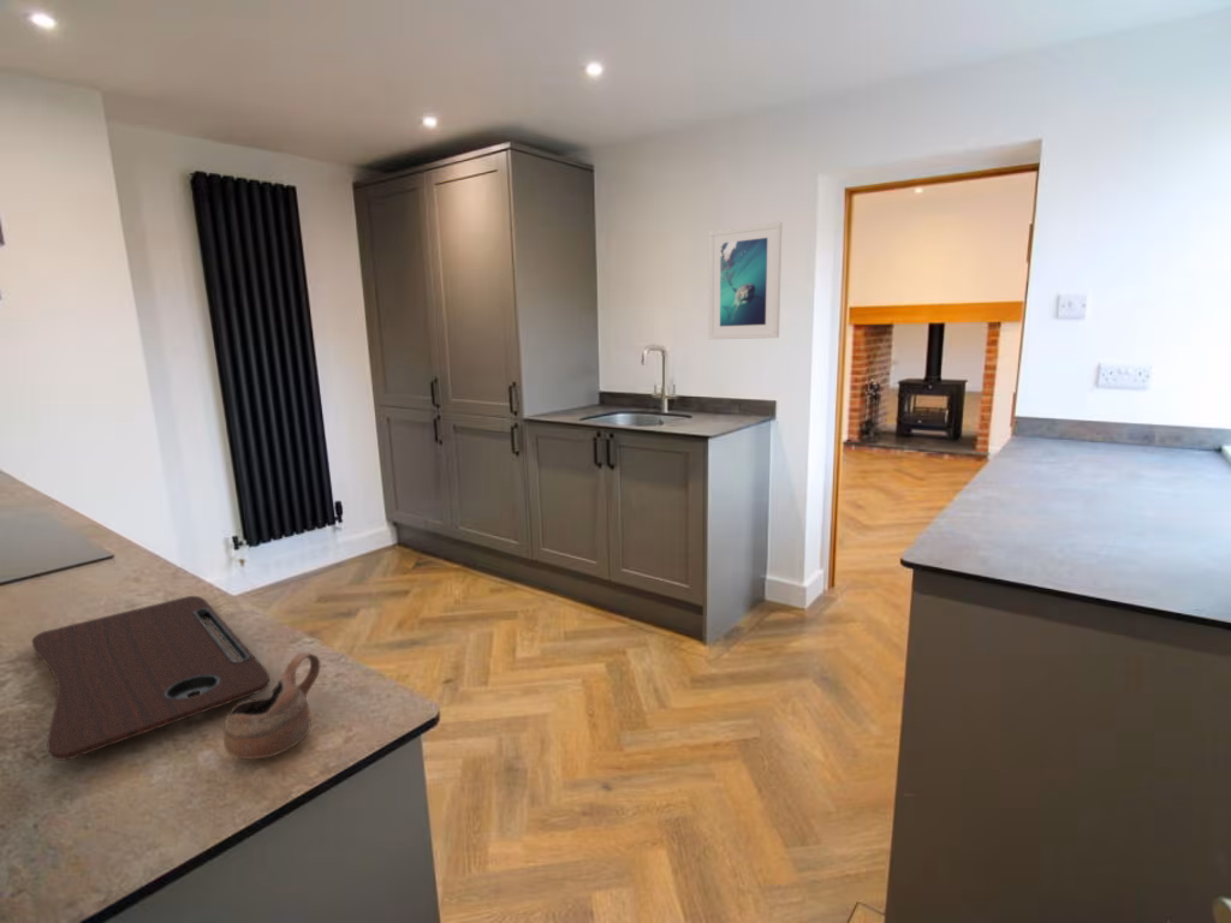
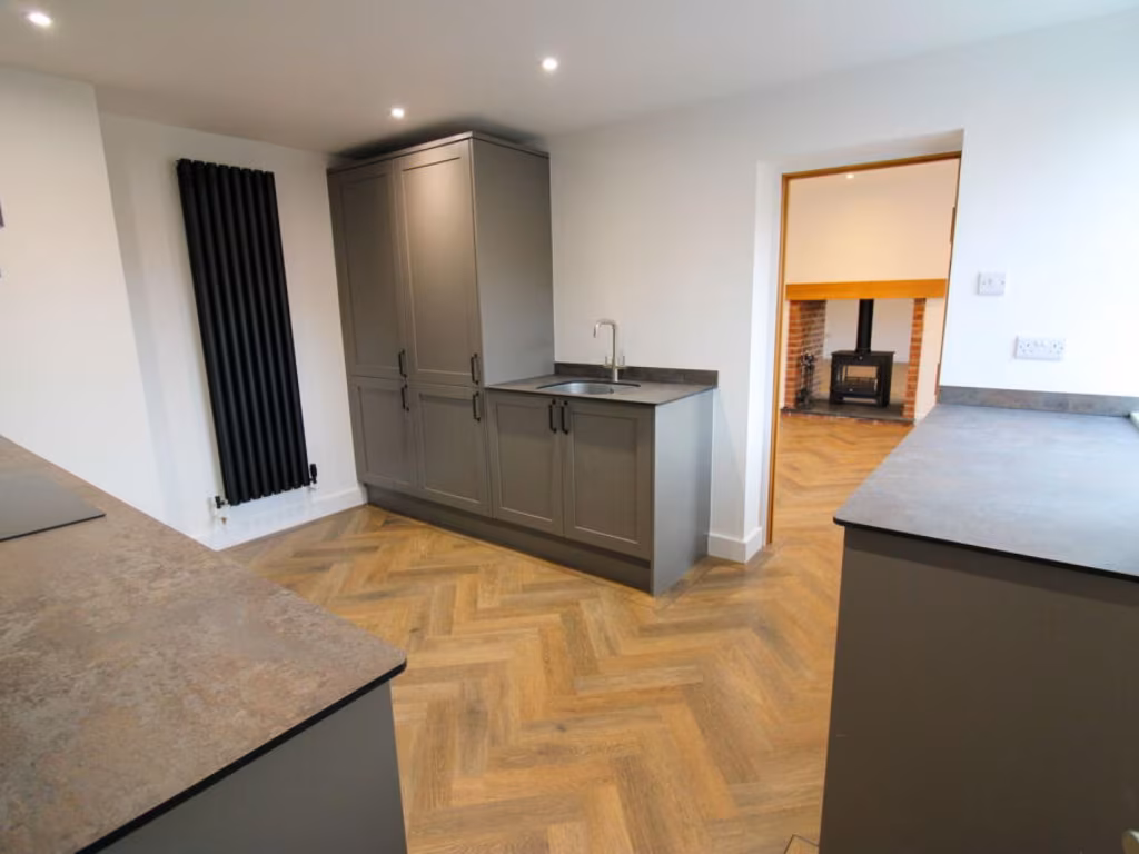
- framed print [707,221,783,340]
- cutting board [31,595,270,762]
- cup [222,651,321,761]
